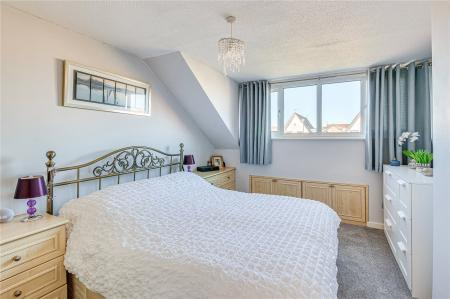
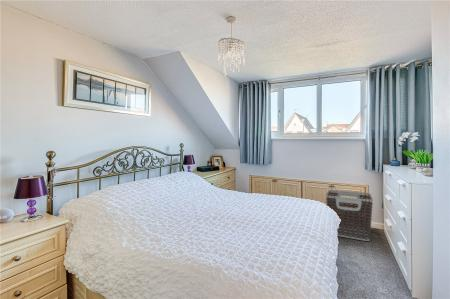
+ clothes hamper [325,189,374,242]
